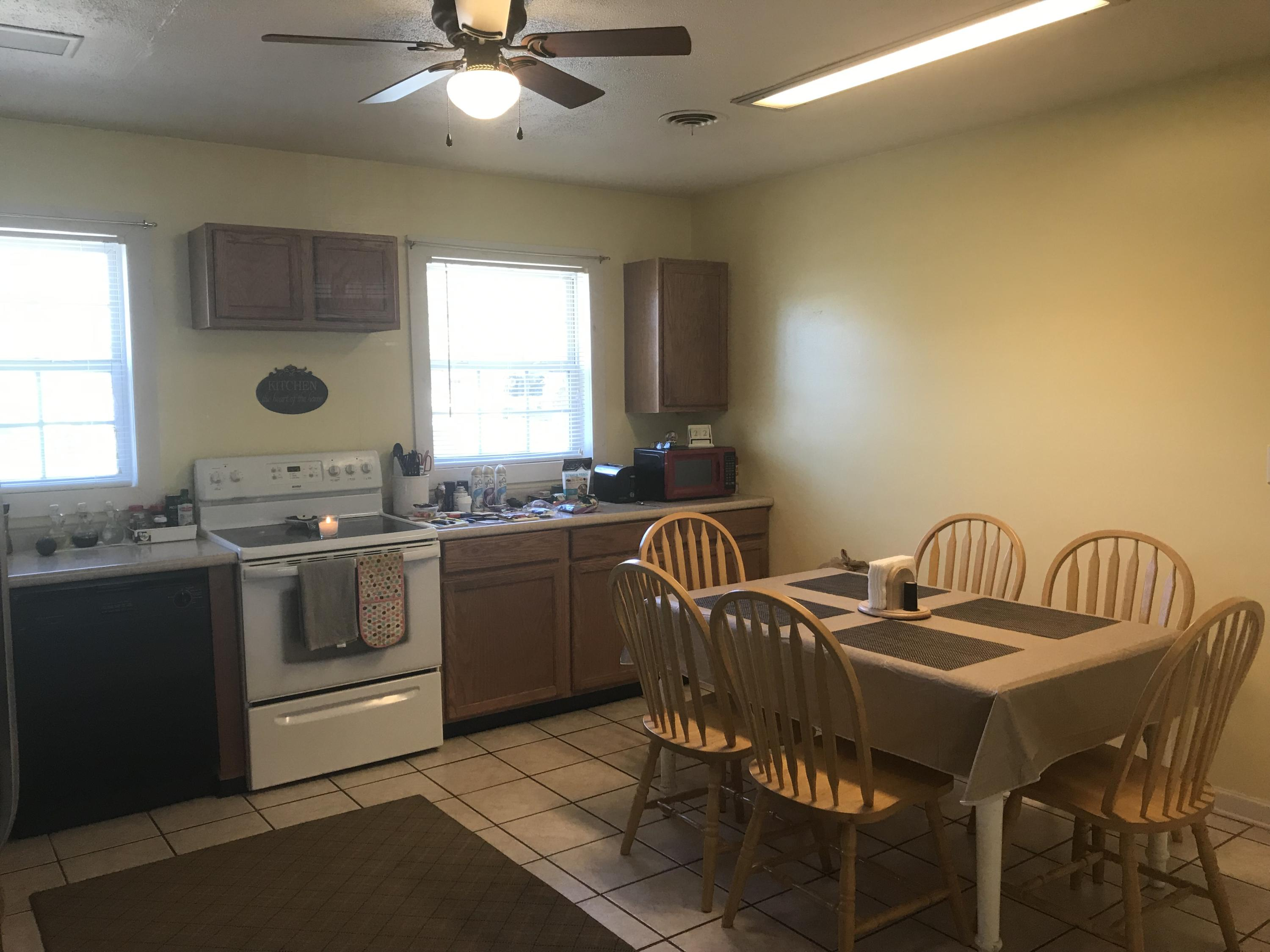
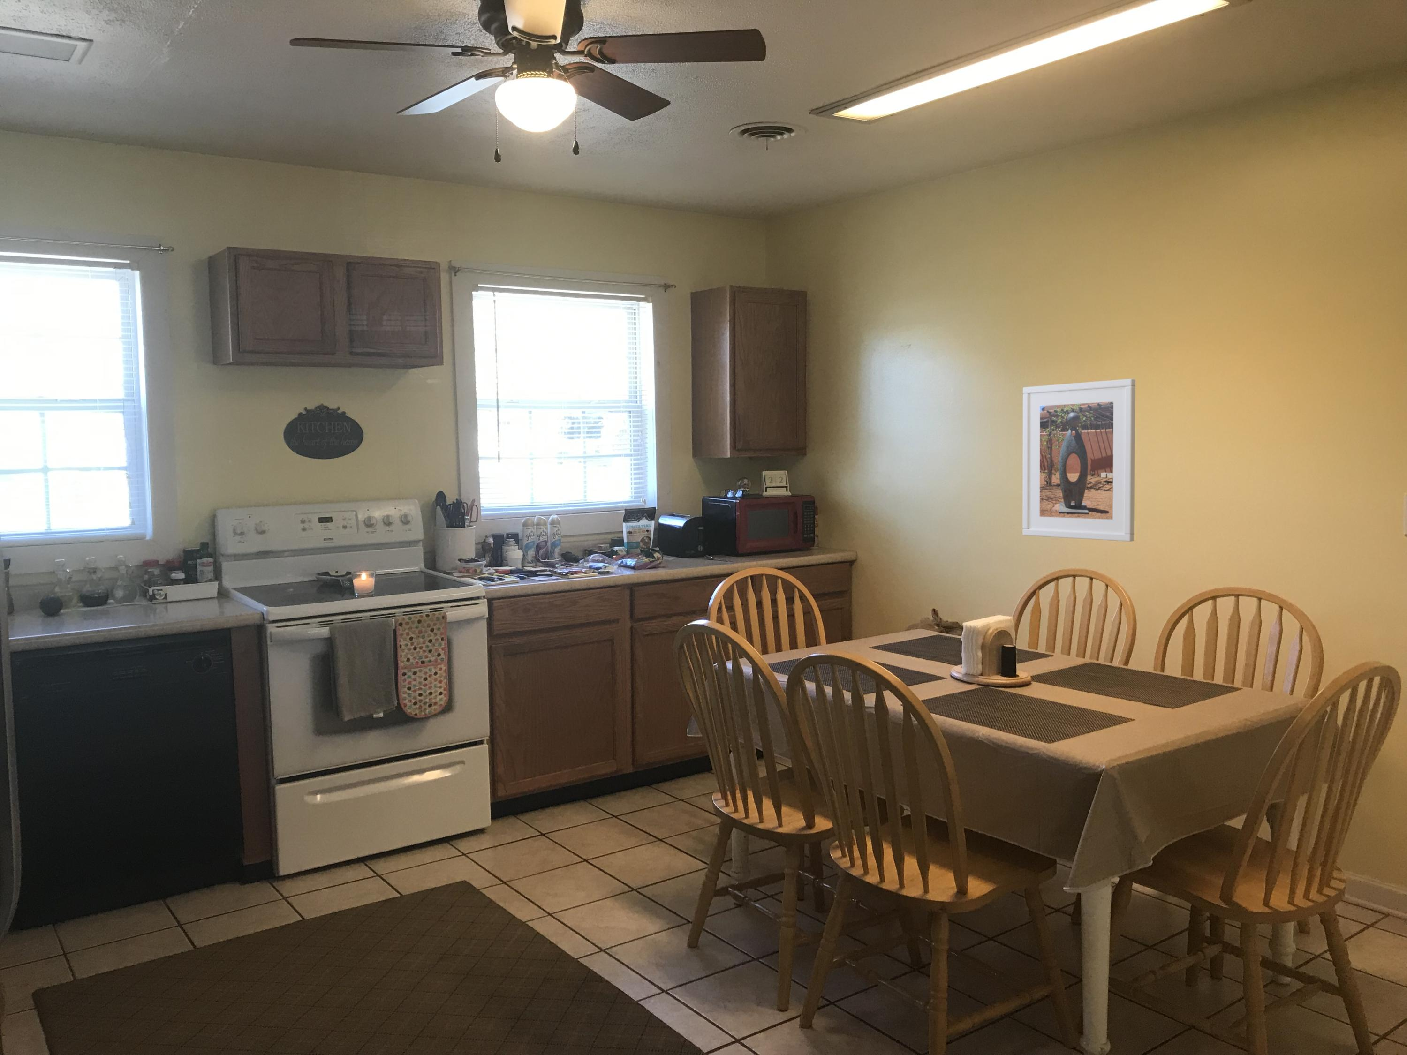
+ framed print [1023,378,1136,542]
